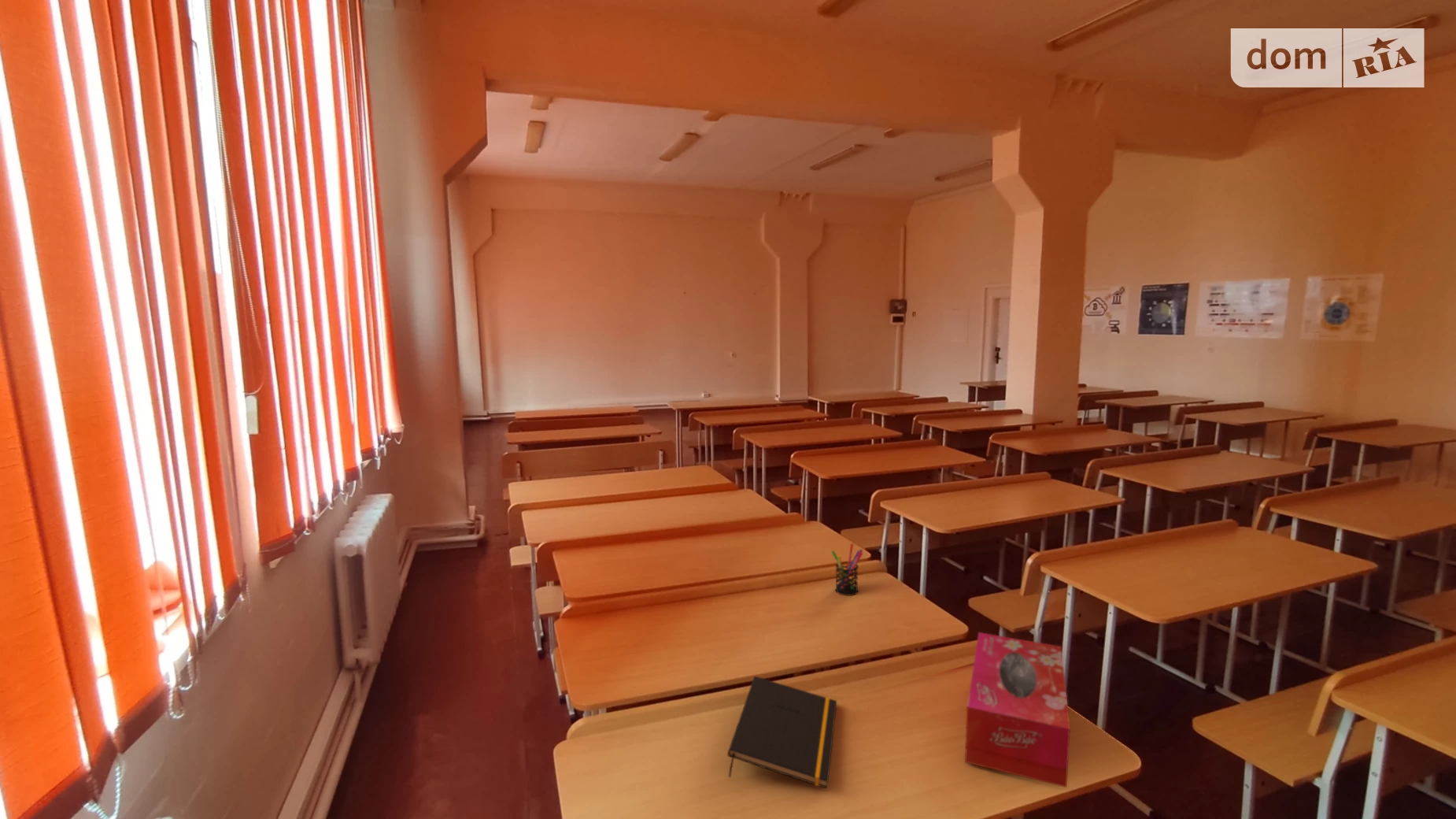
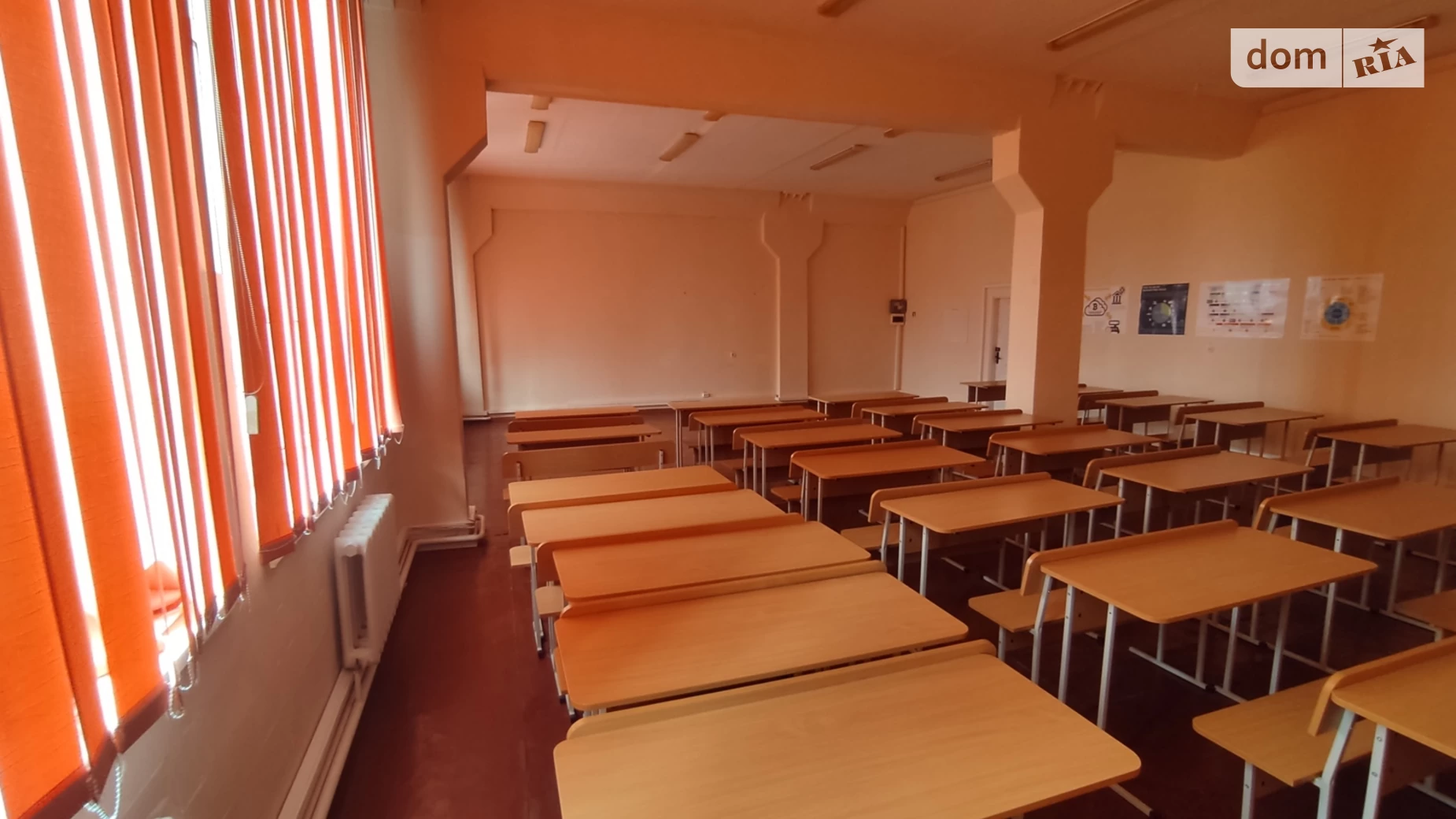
- tissue box [964,632,1071,788]
- notepad [727,676,837,789]
- pen holder [831,543,863,596]
